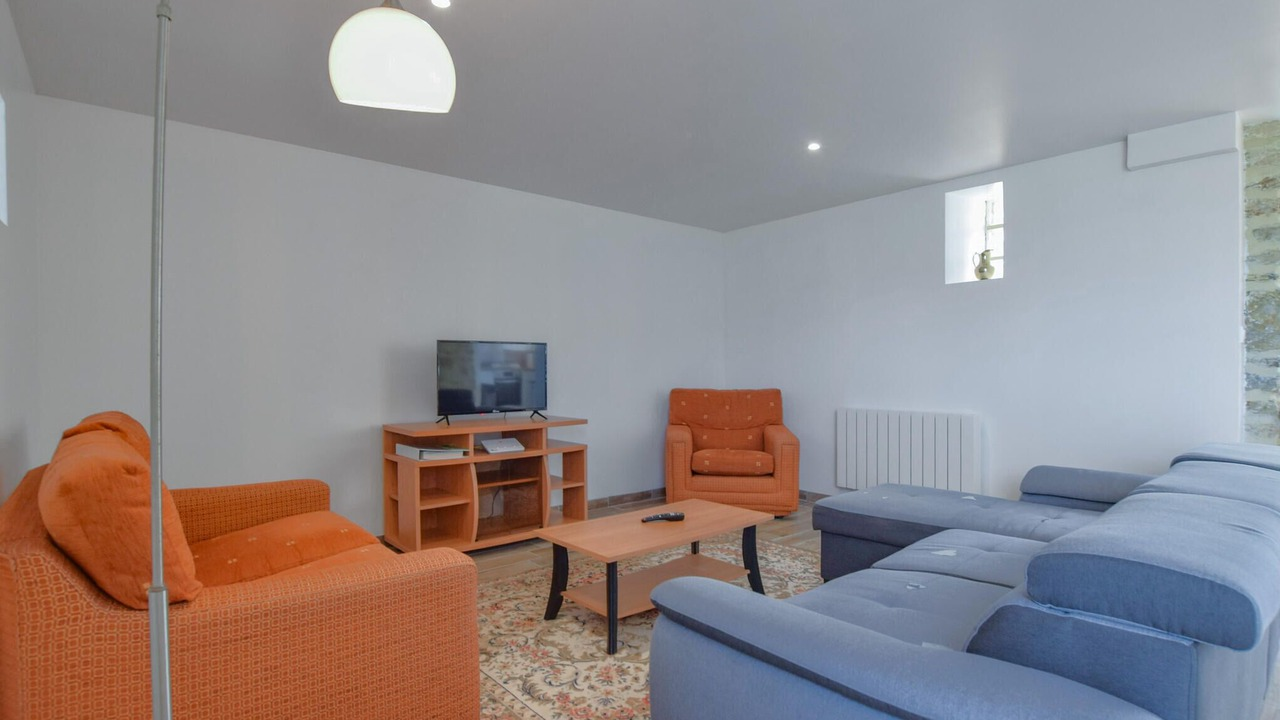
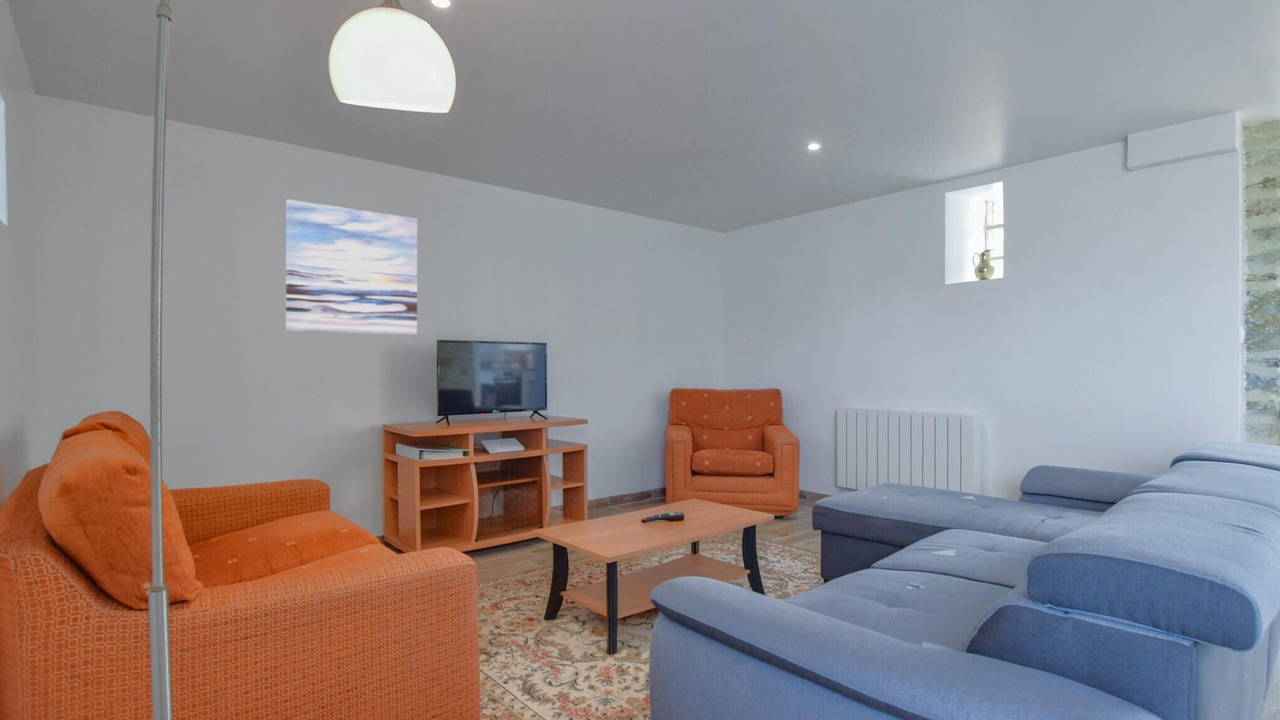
+ wall art [285,198,418,336]
